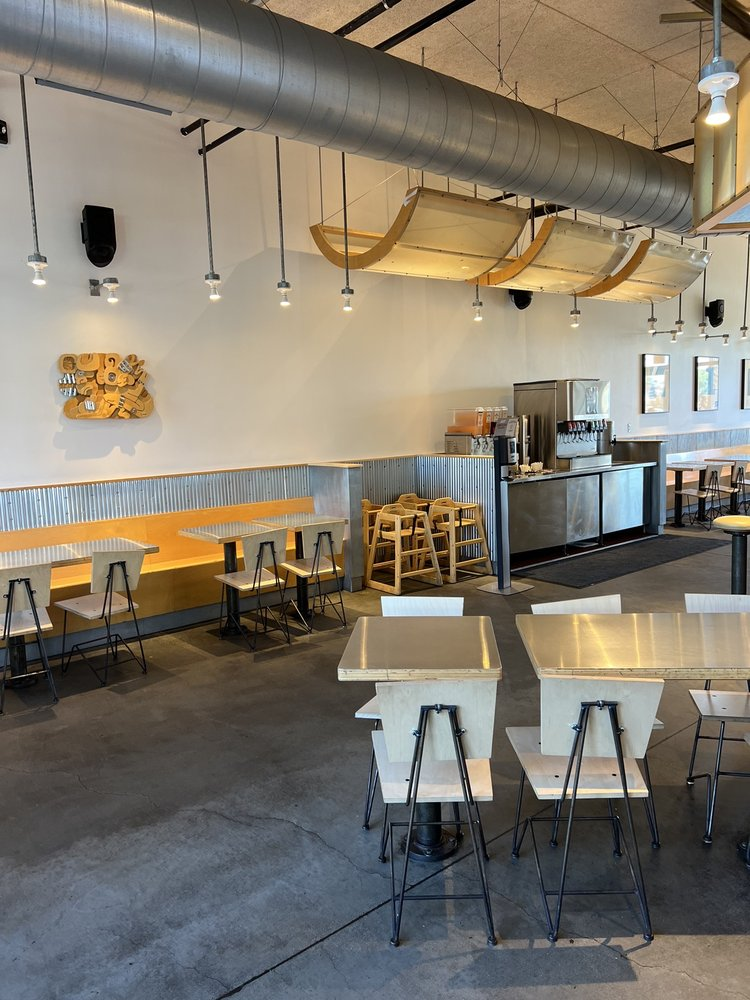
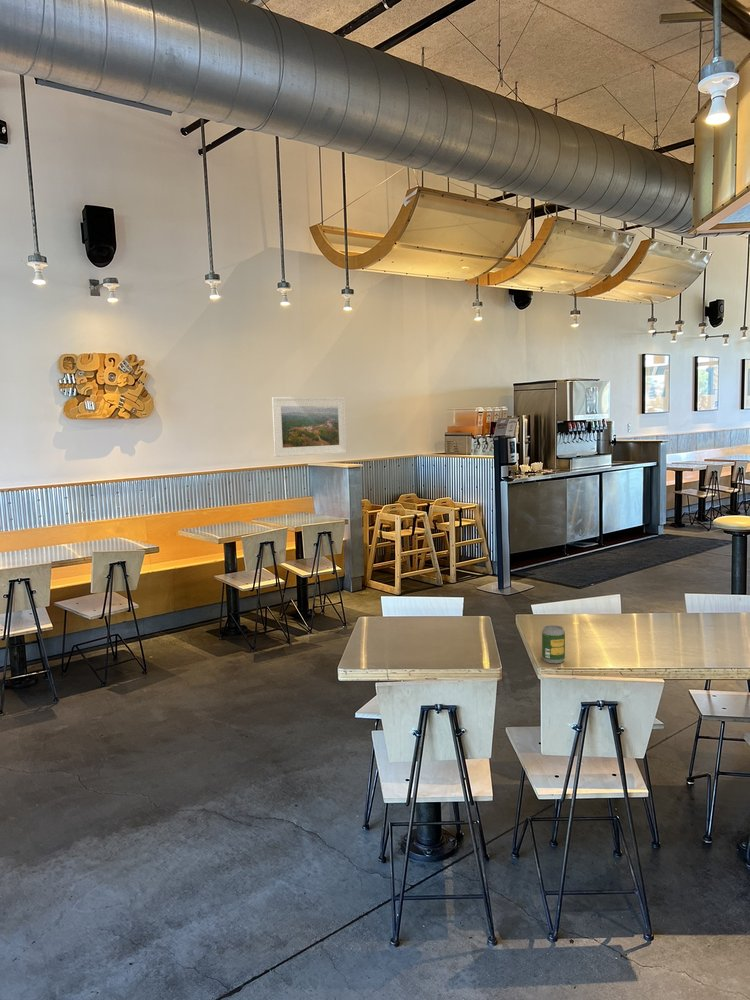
+ soda can [541,624,566,664]
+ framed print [271,396,347,458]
